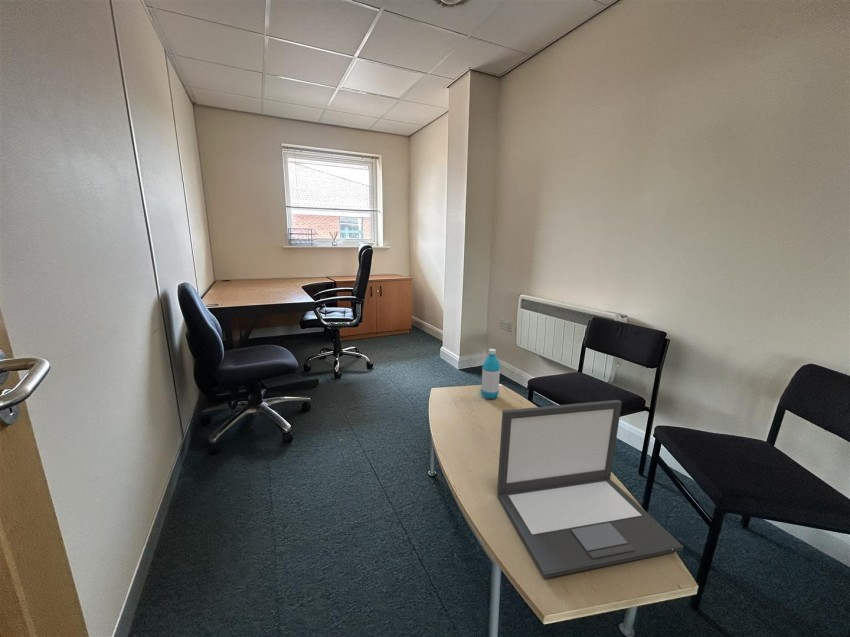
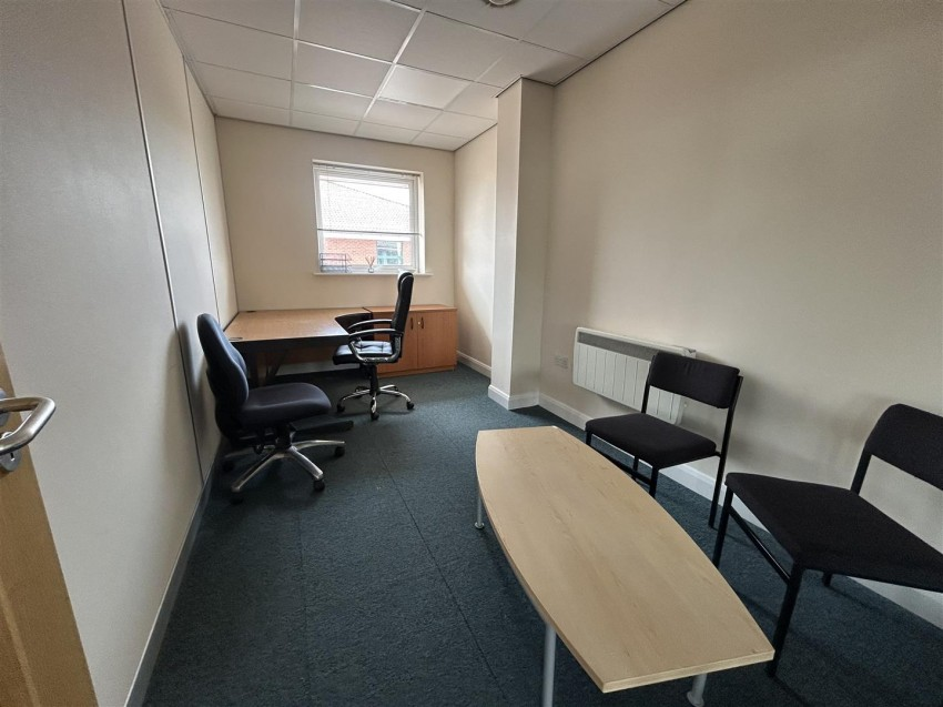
- water bottle [480,348,501,400]
- laptop [496,399,685,579]
